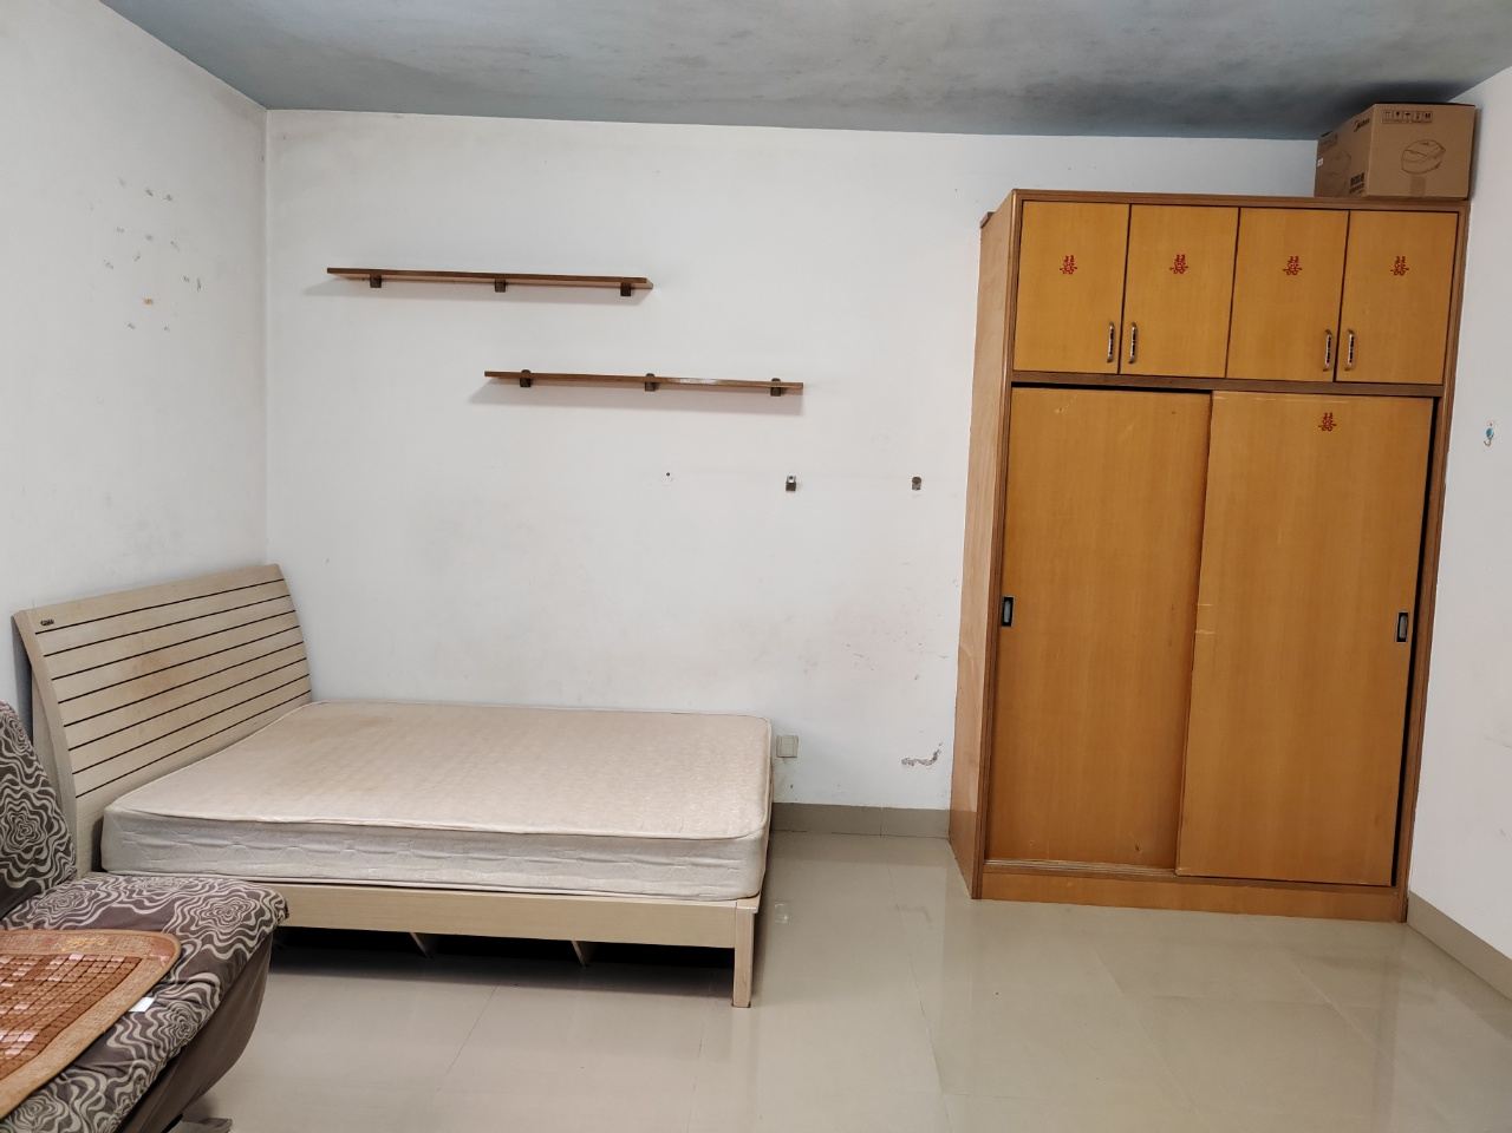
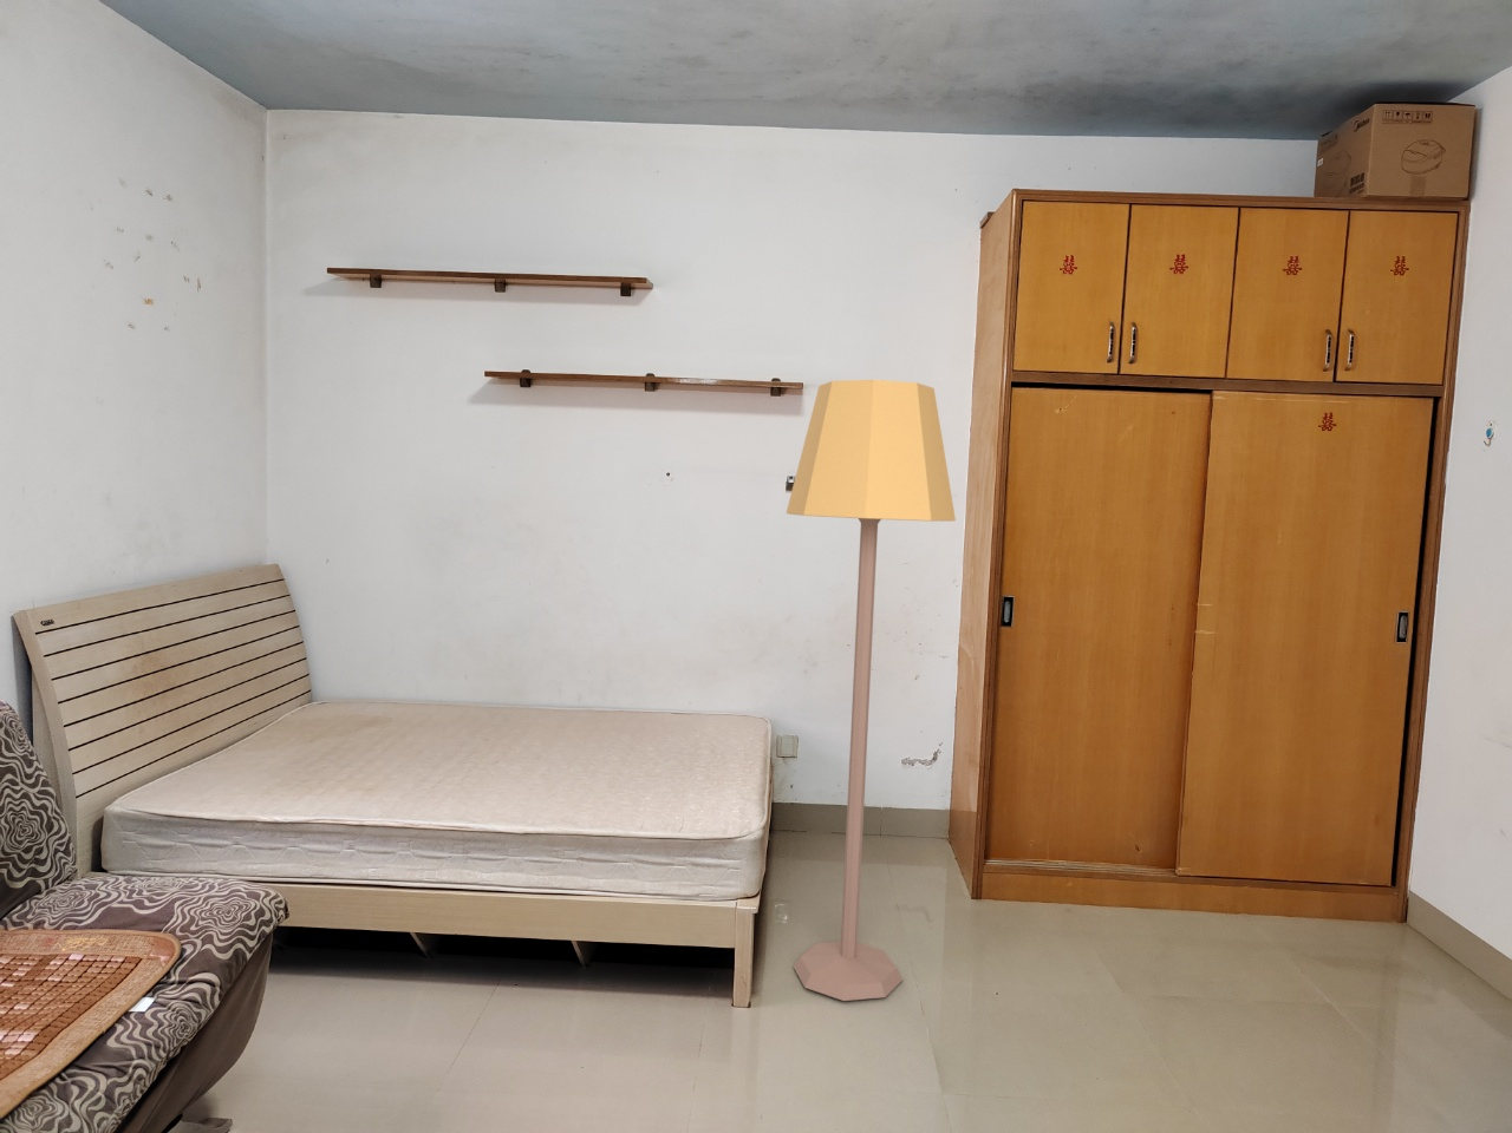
+ lamp [786,378,957,1002]
